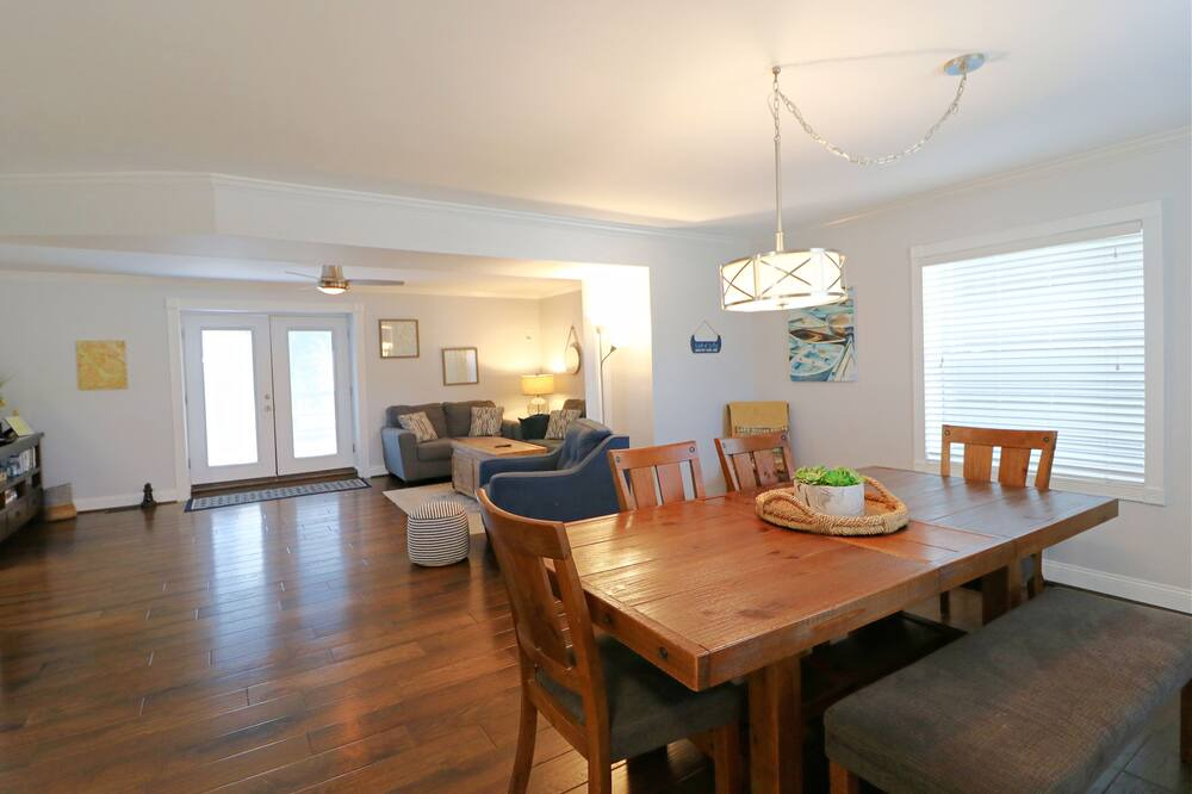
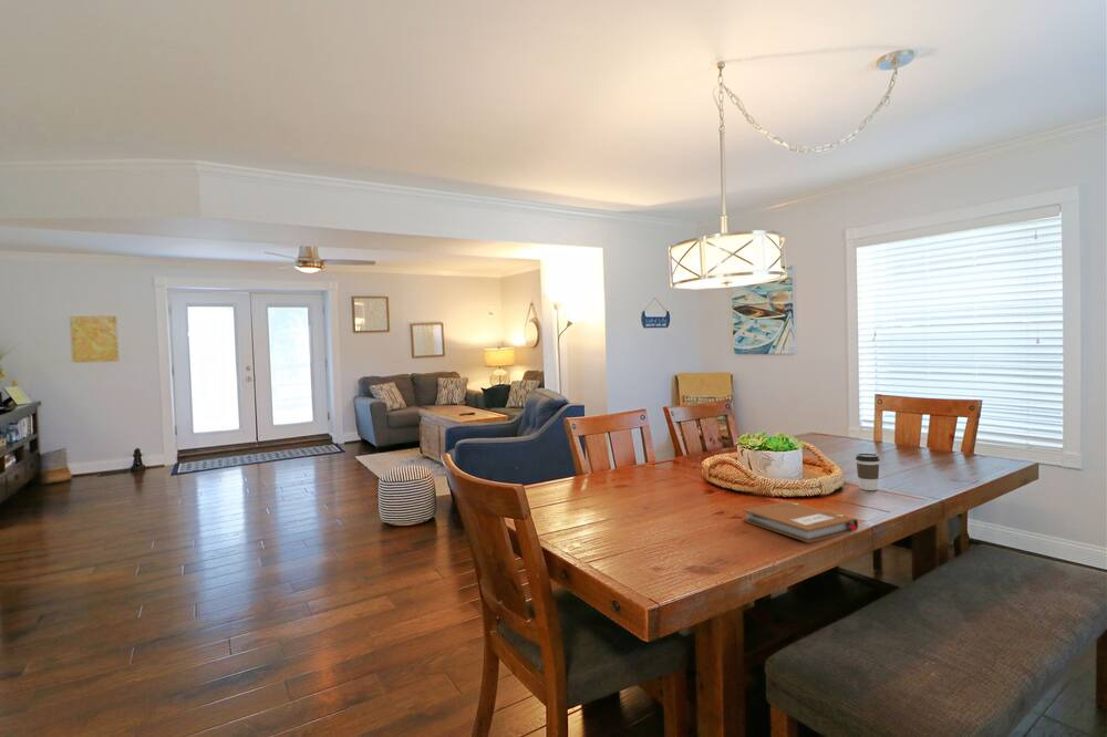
+ coffee cup [855,453,881,491]
+ notebook [742,500,859,543]
